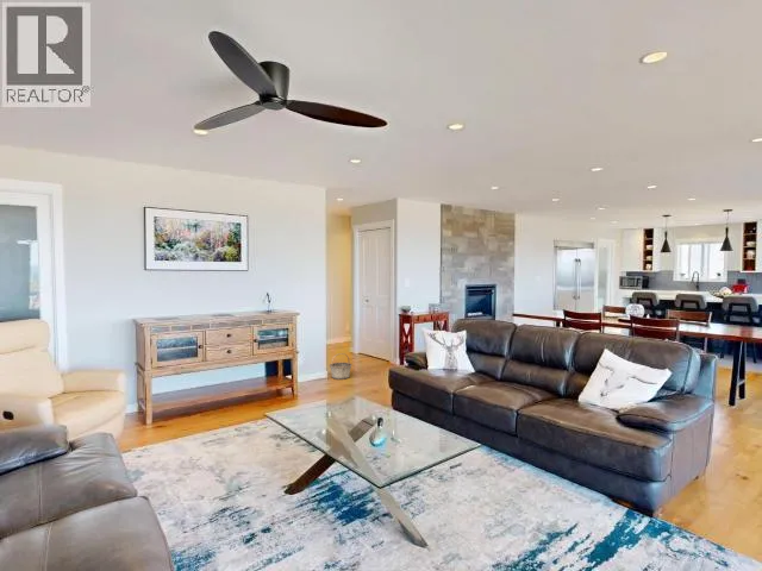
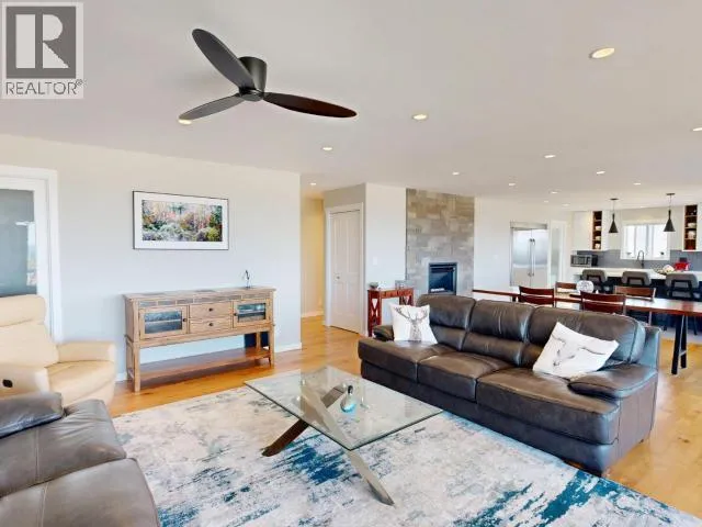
- basket [329,352,352,381]
